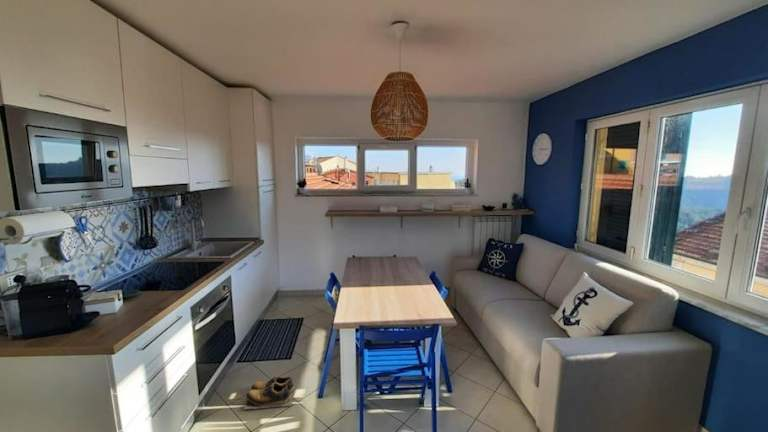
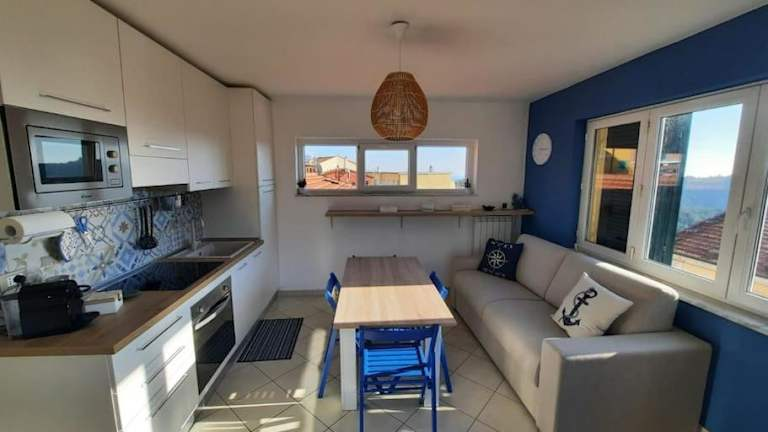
- shoes [243,376,295,410]
